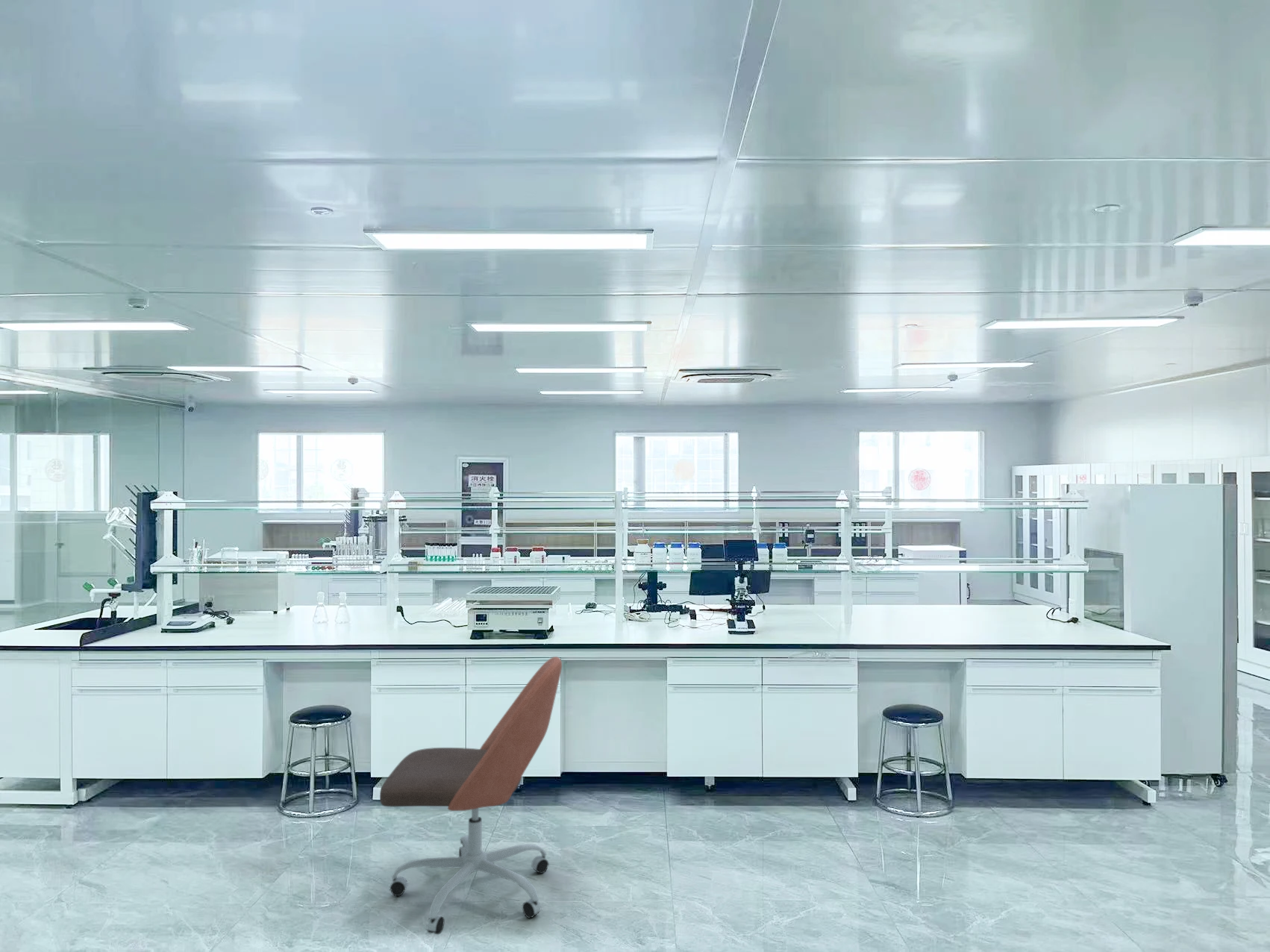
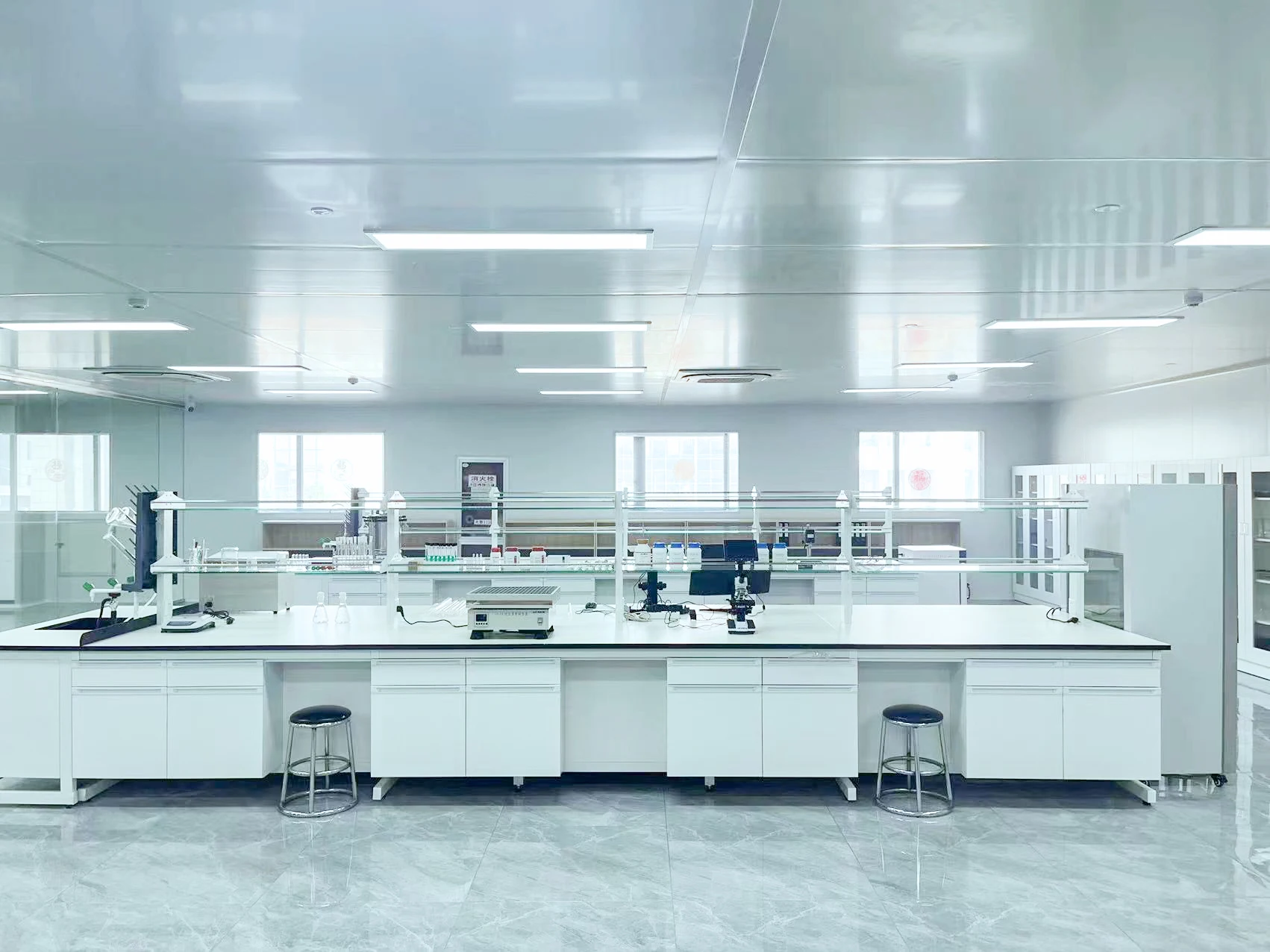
- office chair [379,656,563,935]
